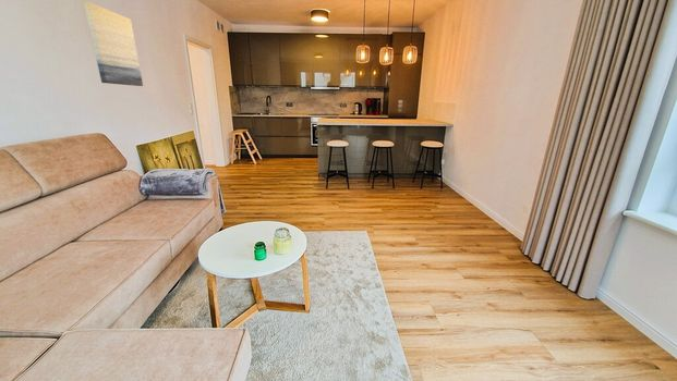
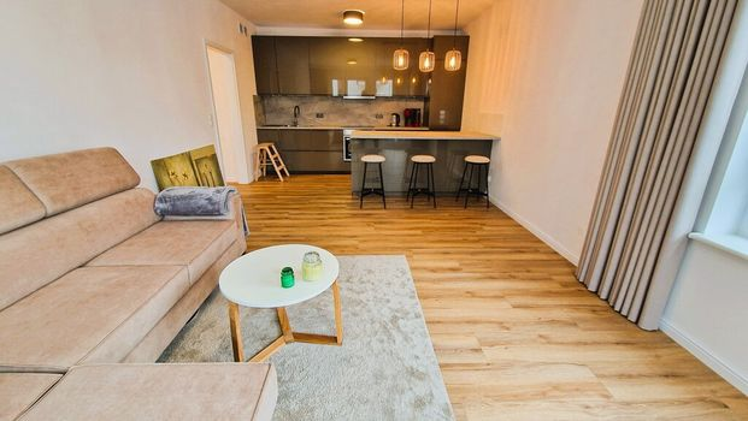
- wall art [83,1,144,87]
